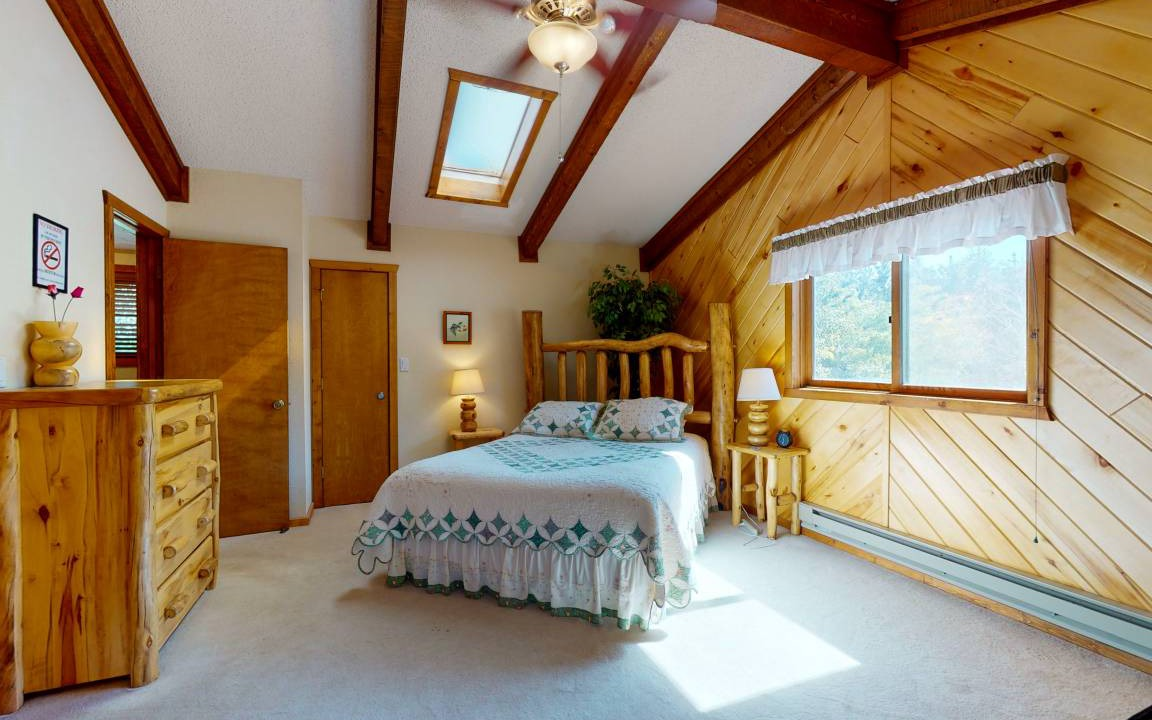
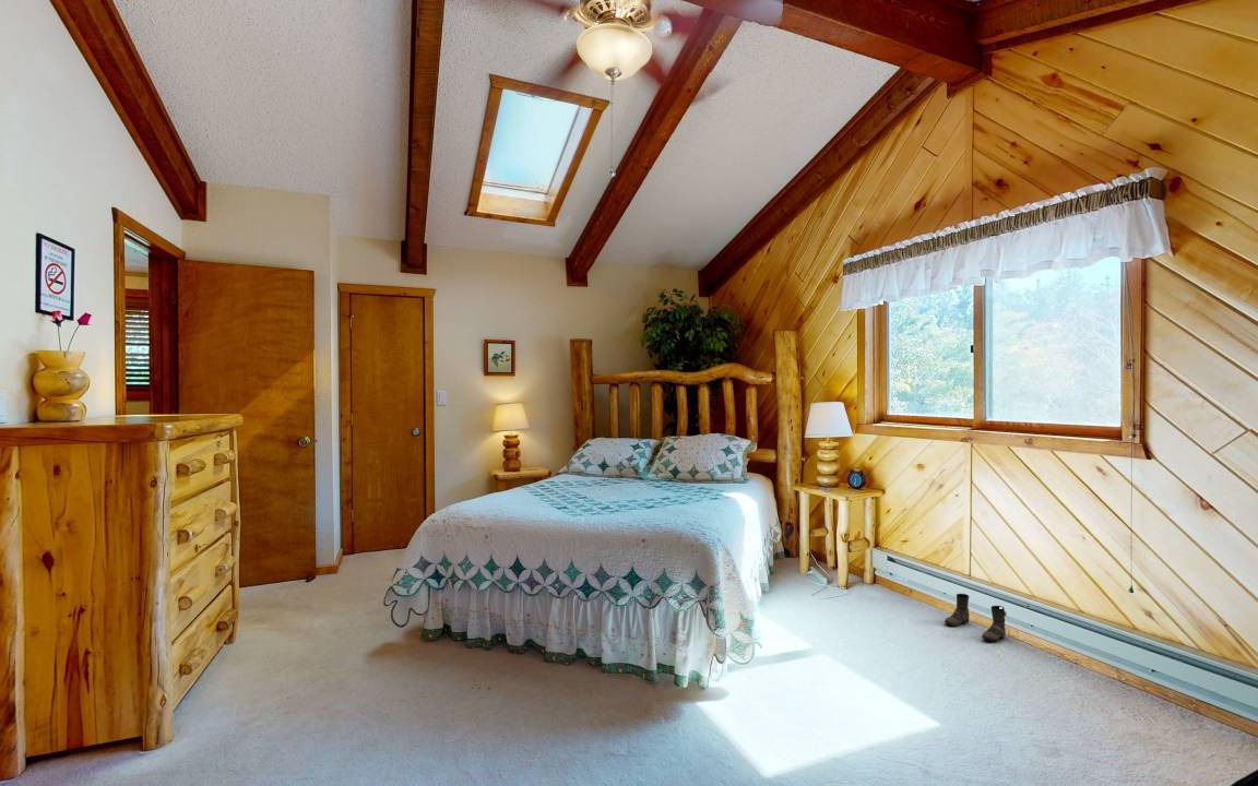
+ boots [944,593,1008,642]
